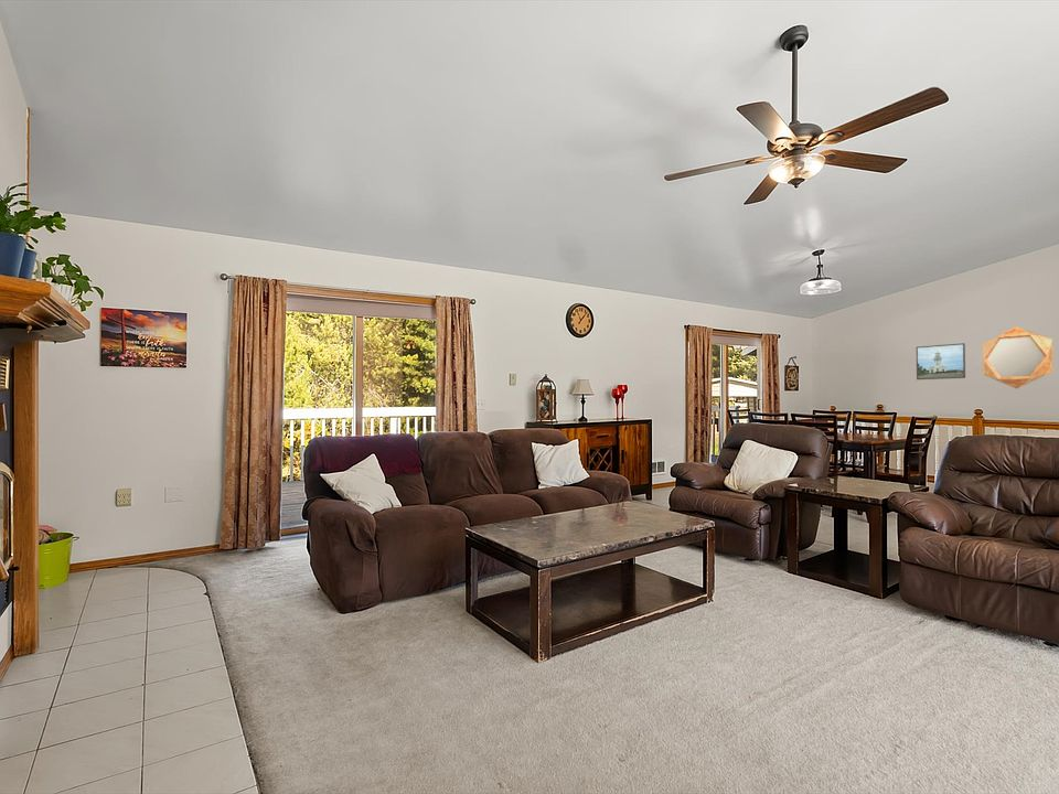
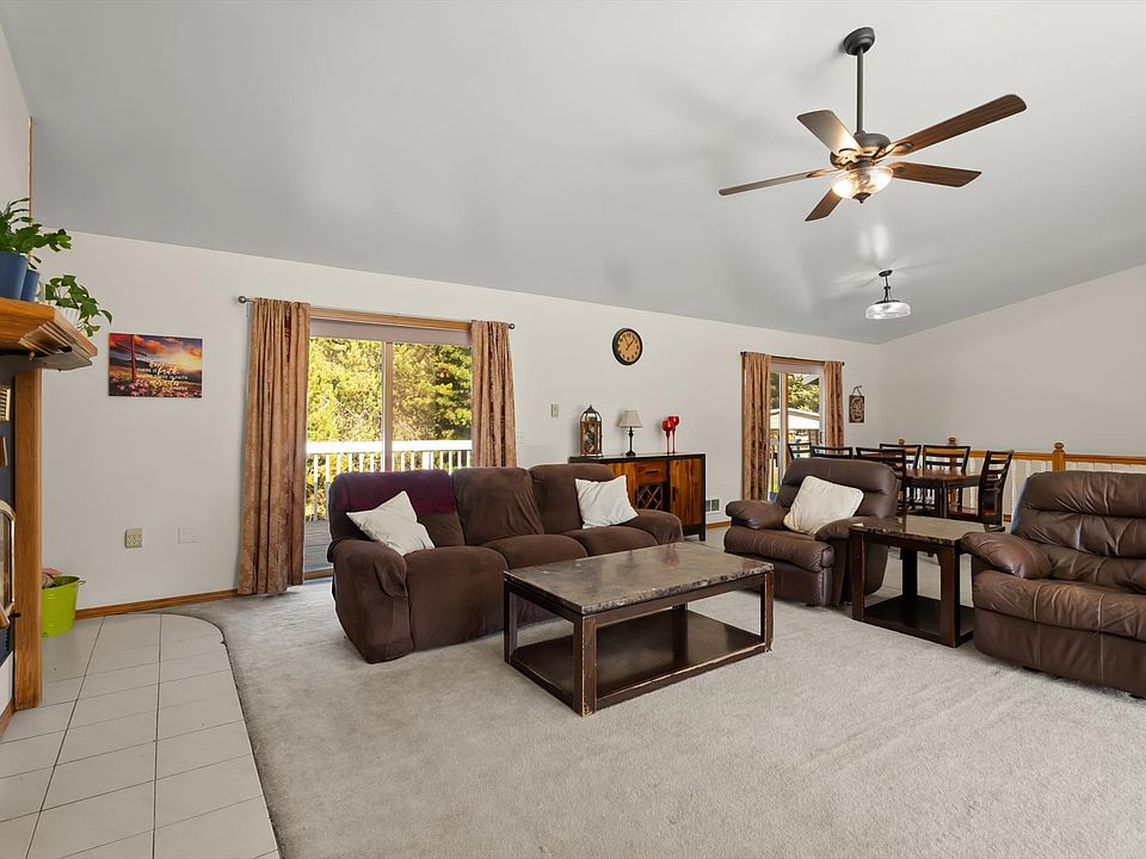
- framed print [916,342,966,380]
- home mirror [982,325,1055,390]
